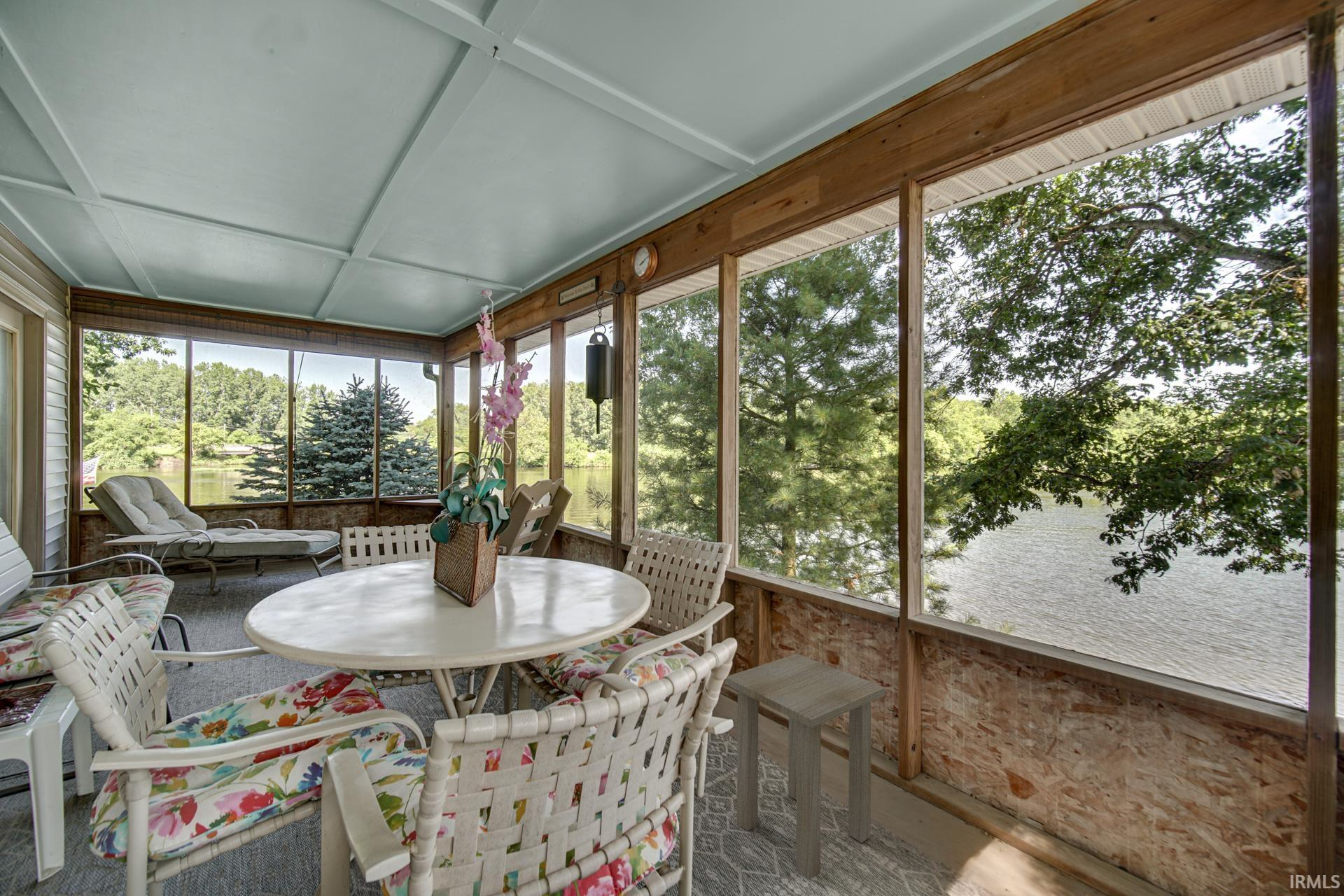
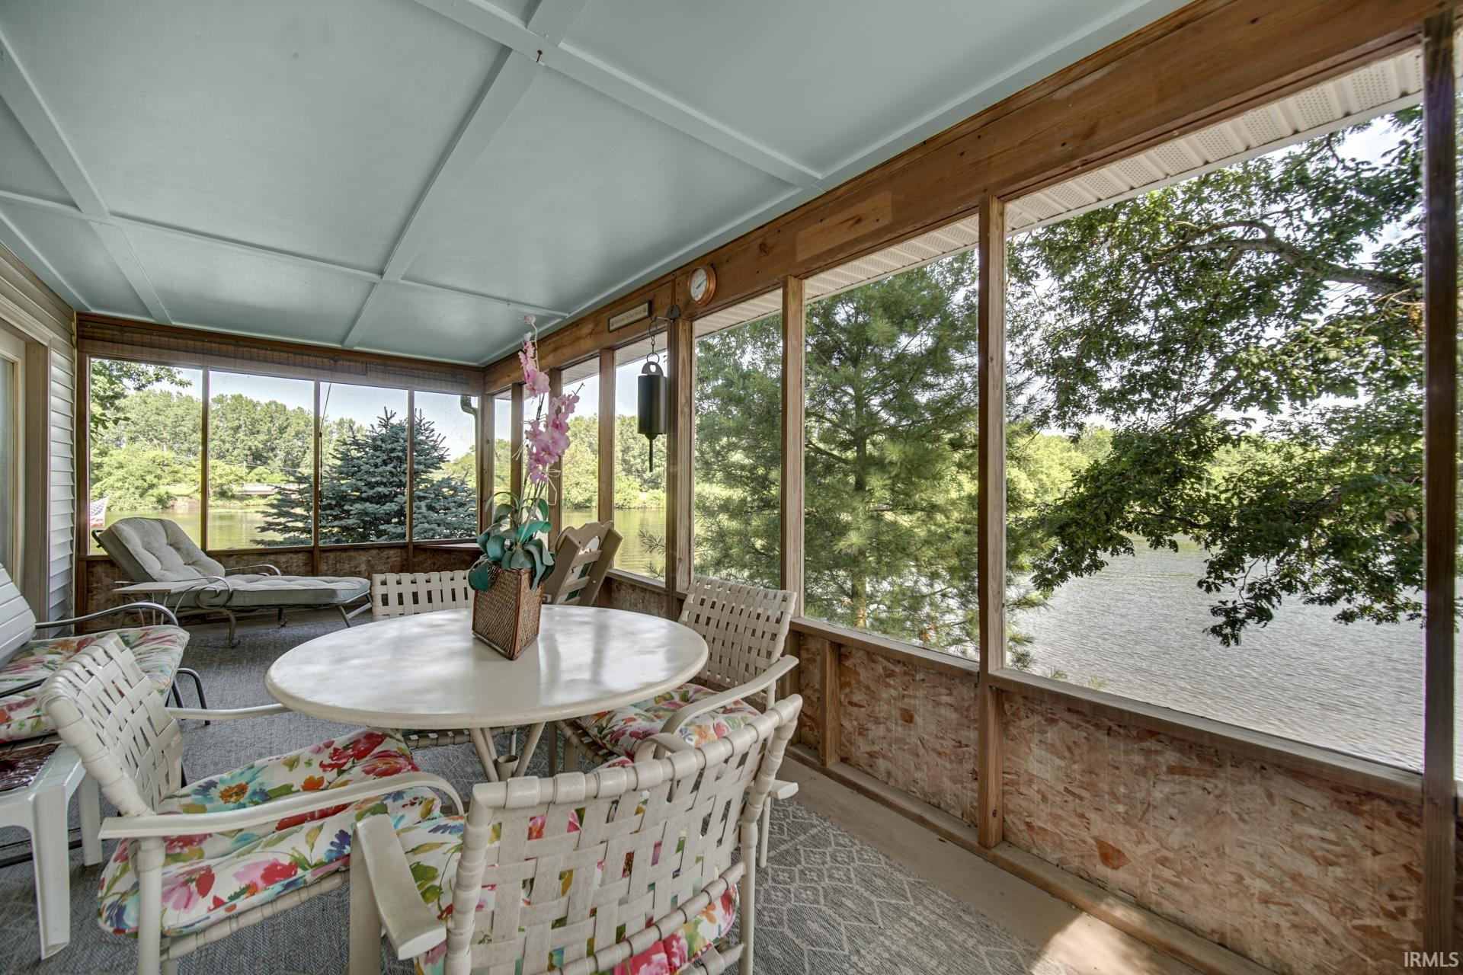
- side table [724,653,886,881]
